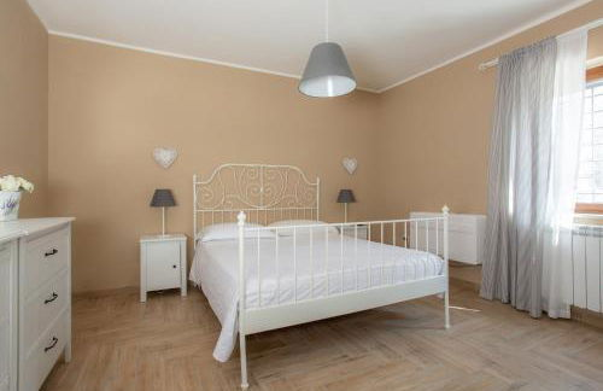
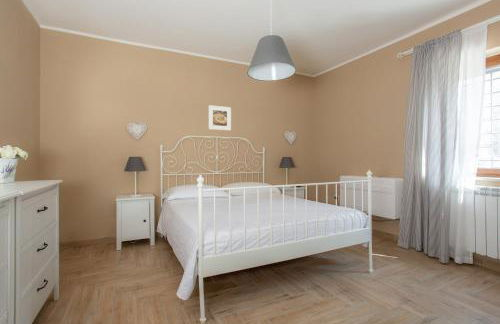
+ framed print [207,104,232,131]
